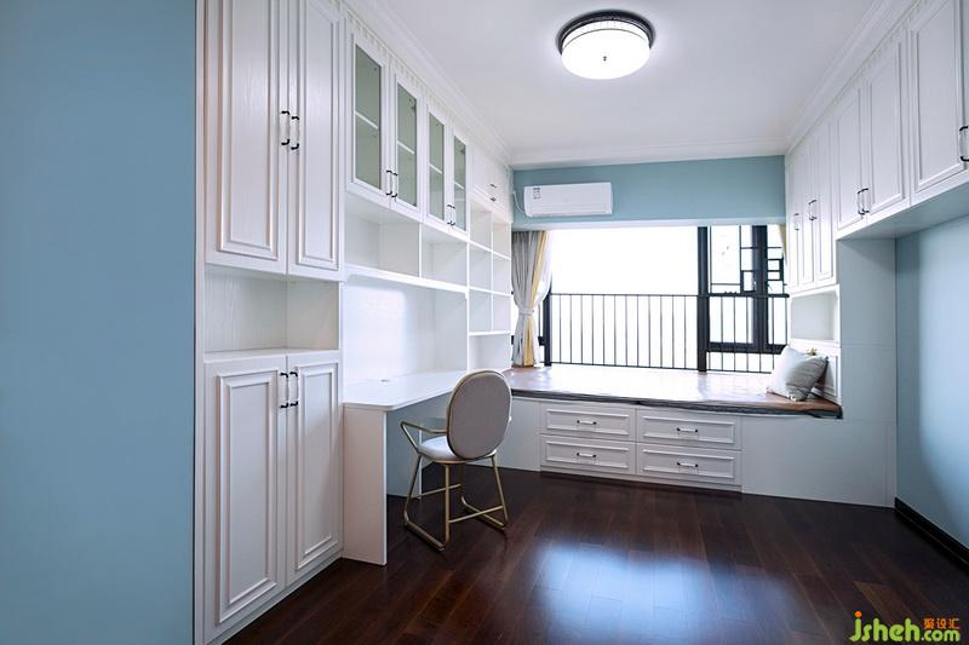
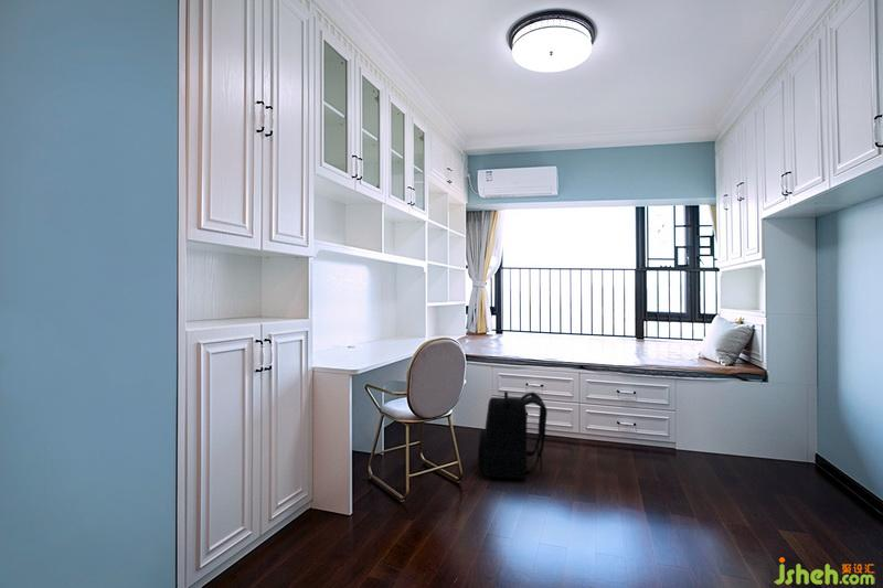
+ backpack [477,391,549,479]
